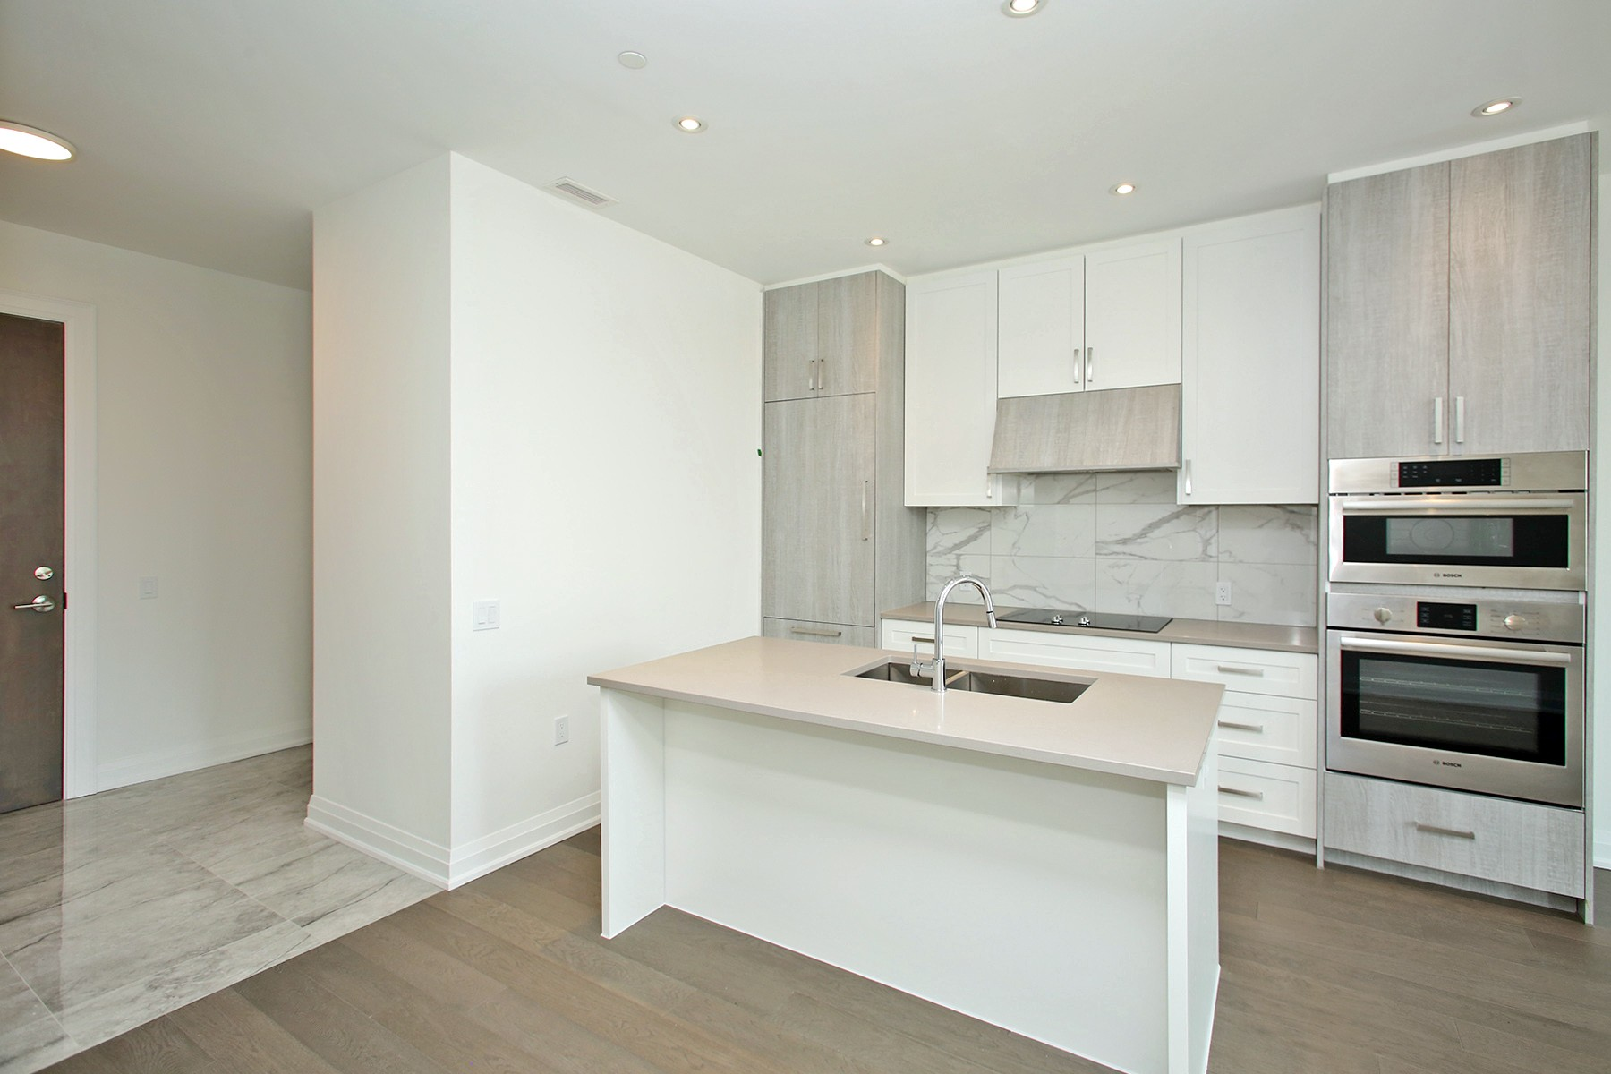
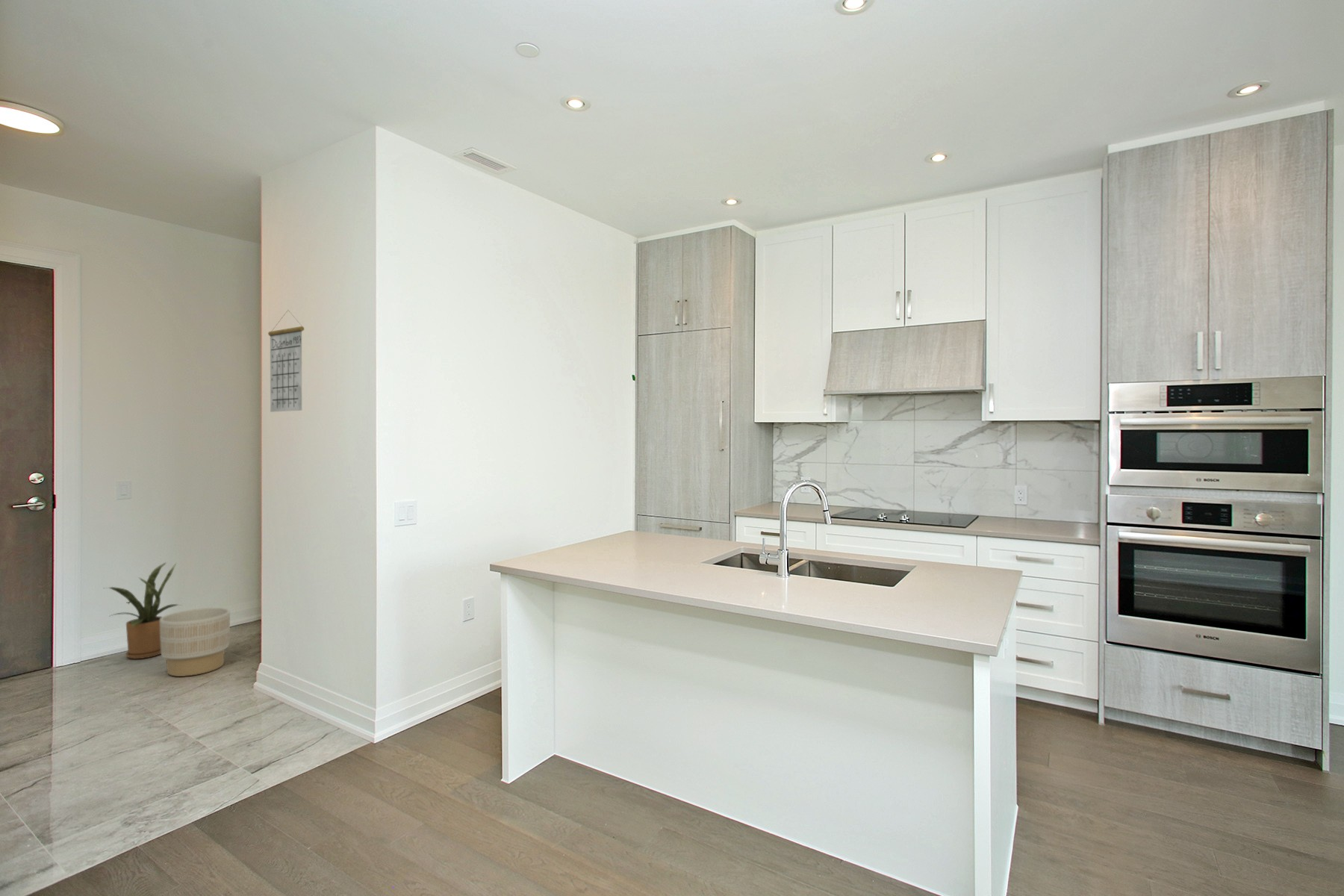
+ calendar [267,309,305,413]
+ house plant [104,561,183,659]
+ planter [160,607,231,677]
